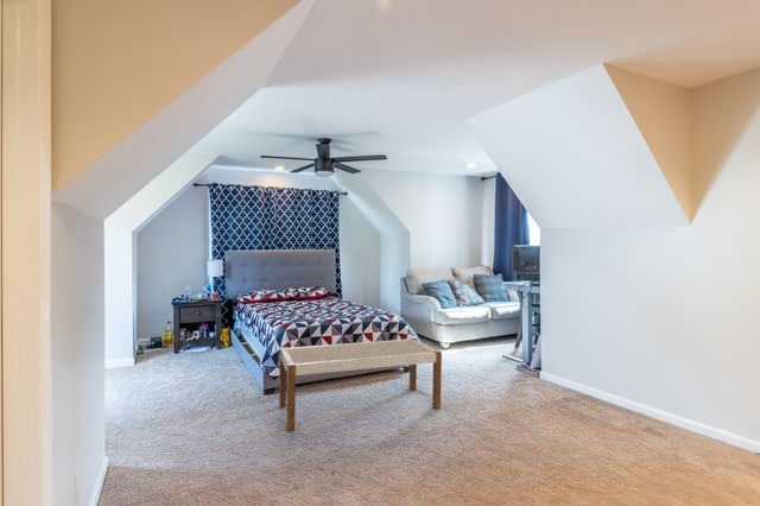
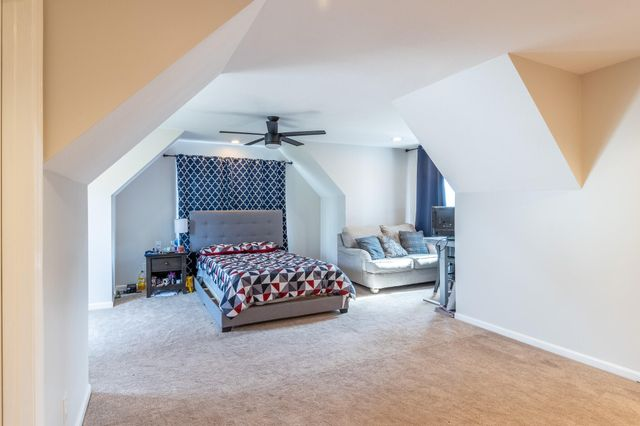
- bench [278,337,443,432]
